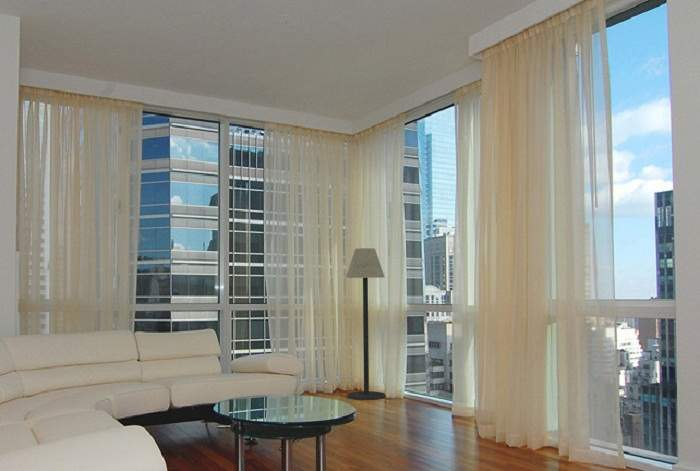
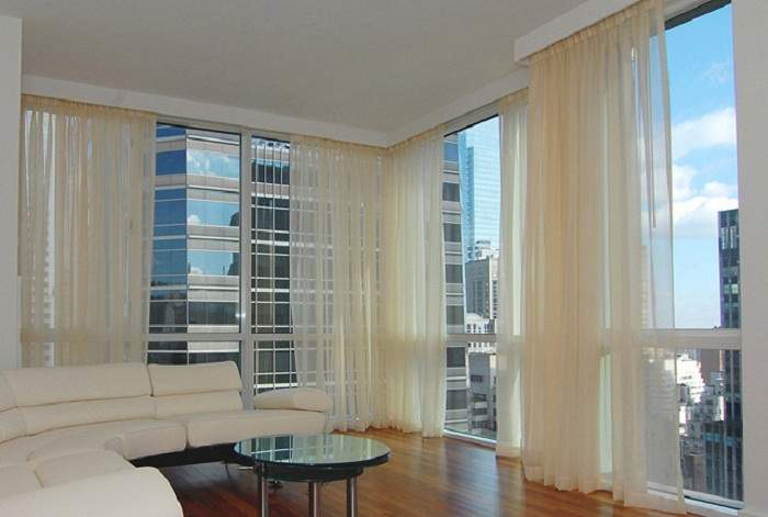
- floor lamp [345,247,387,401]
